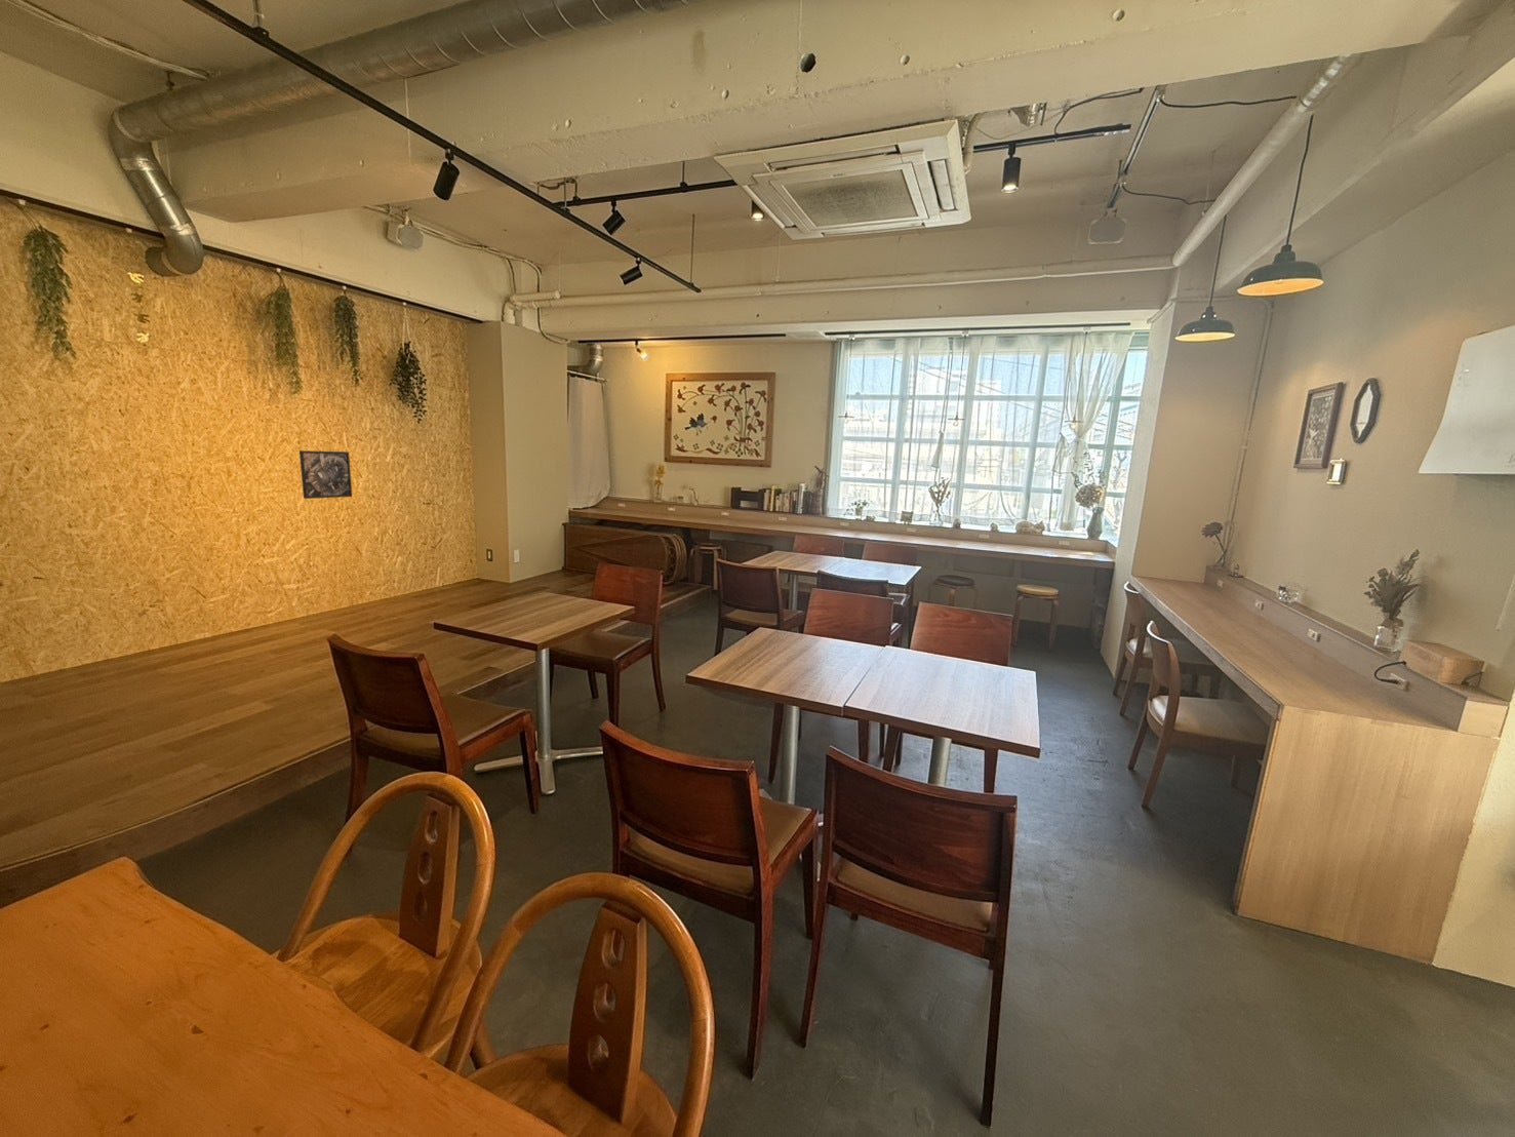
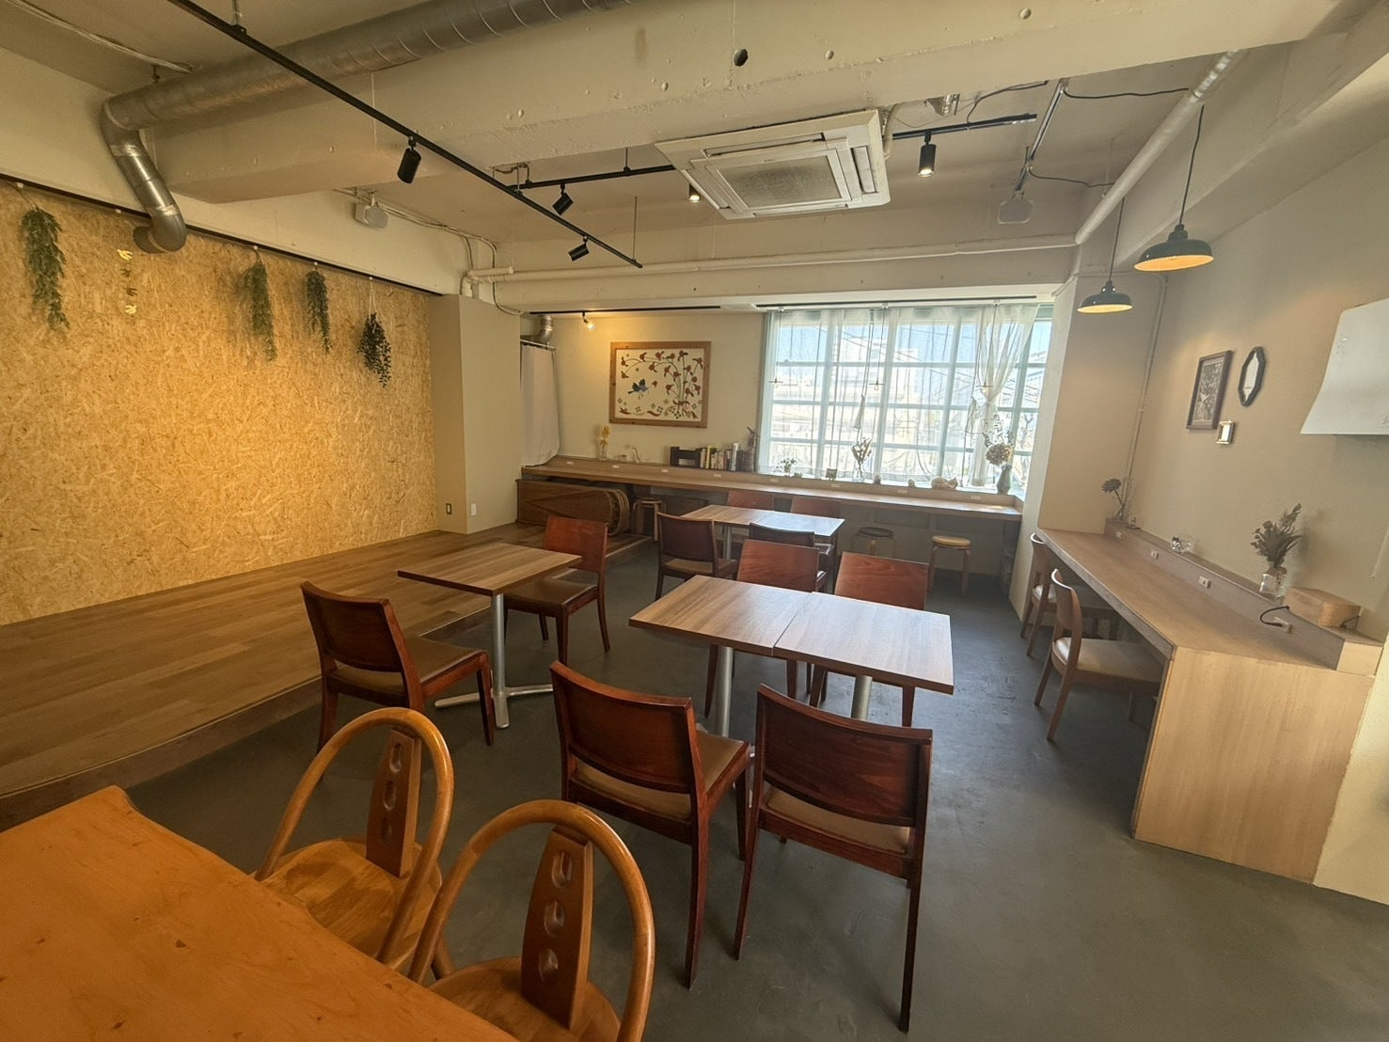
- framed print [298,449,353,499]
